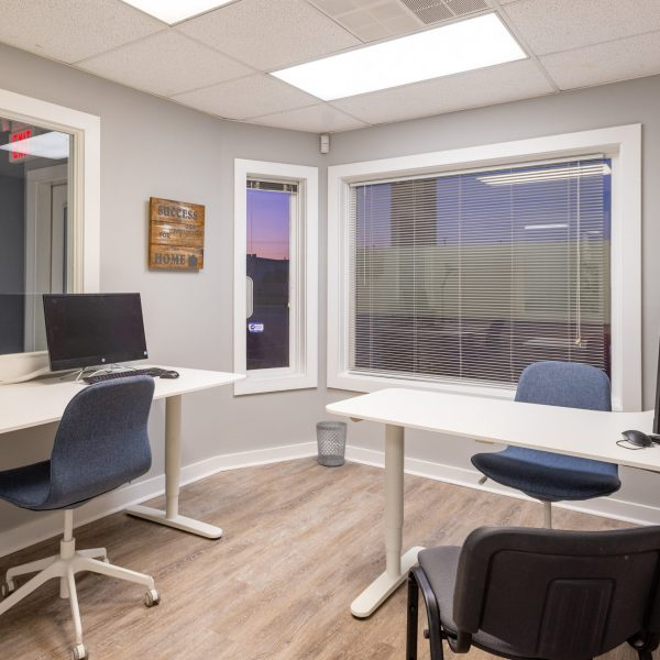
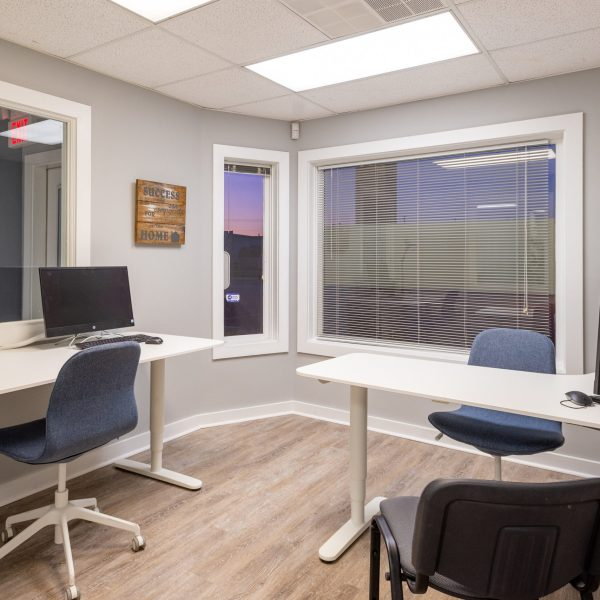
- wastebasket [315,420,349,466]
